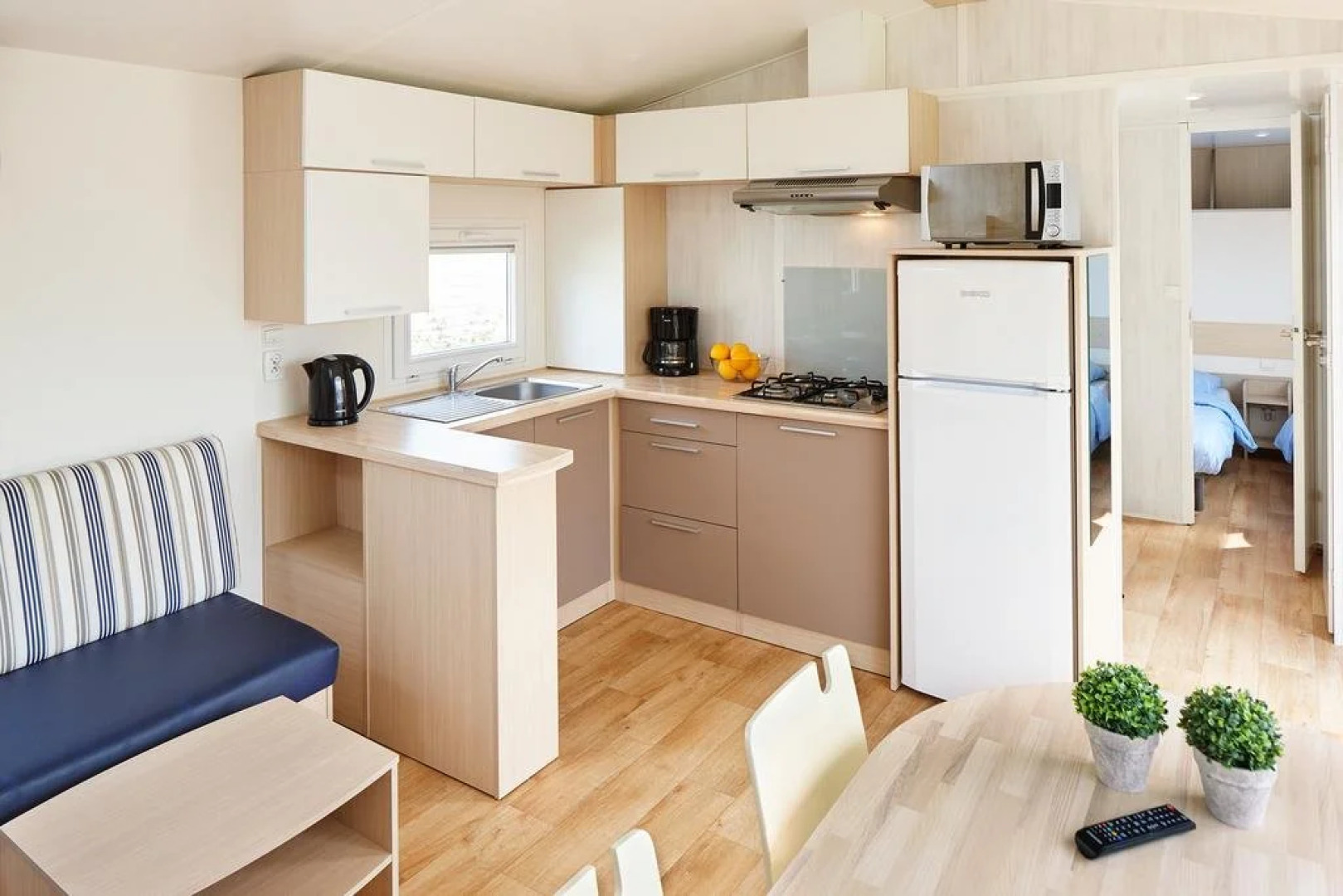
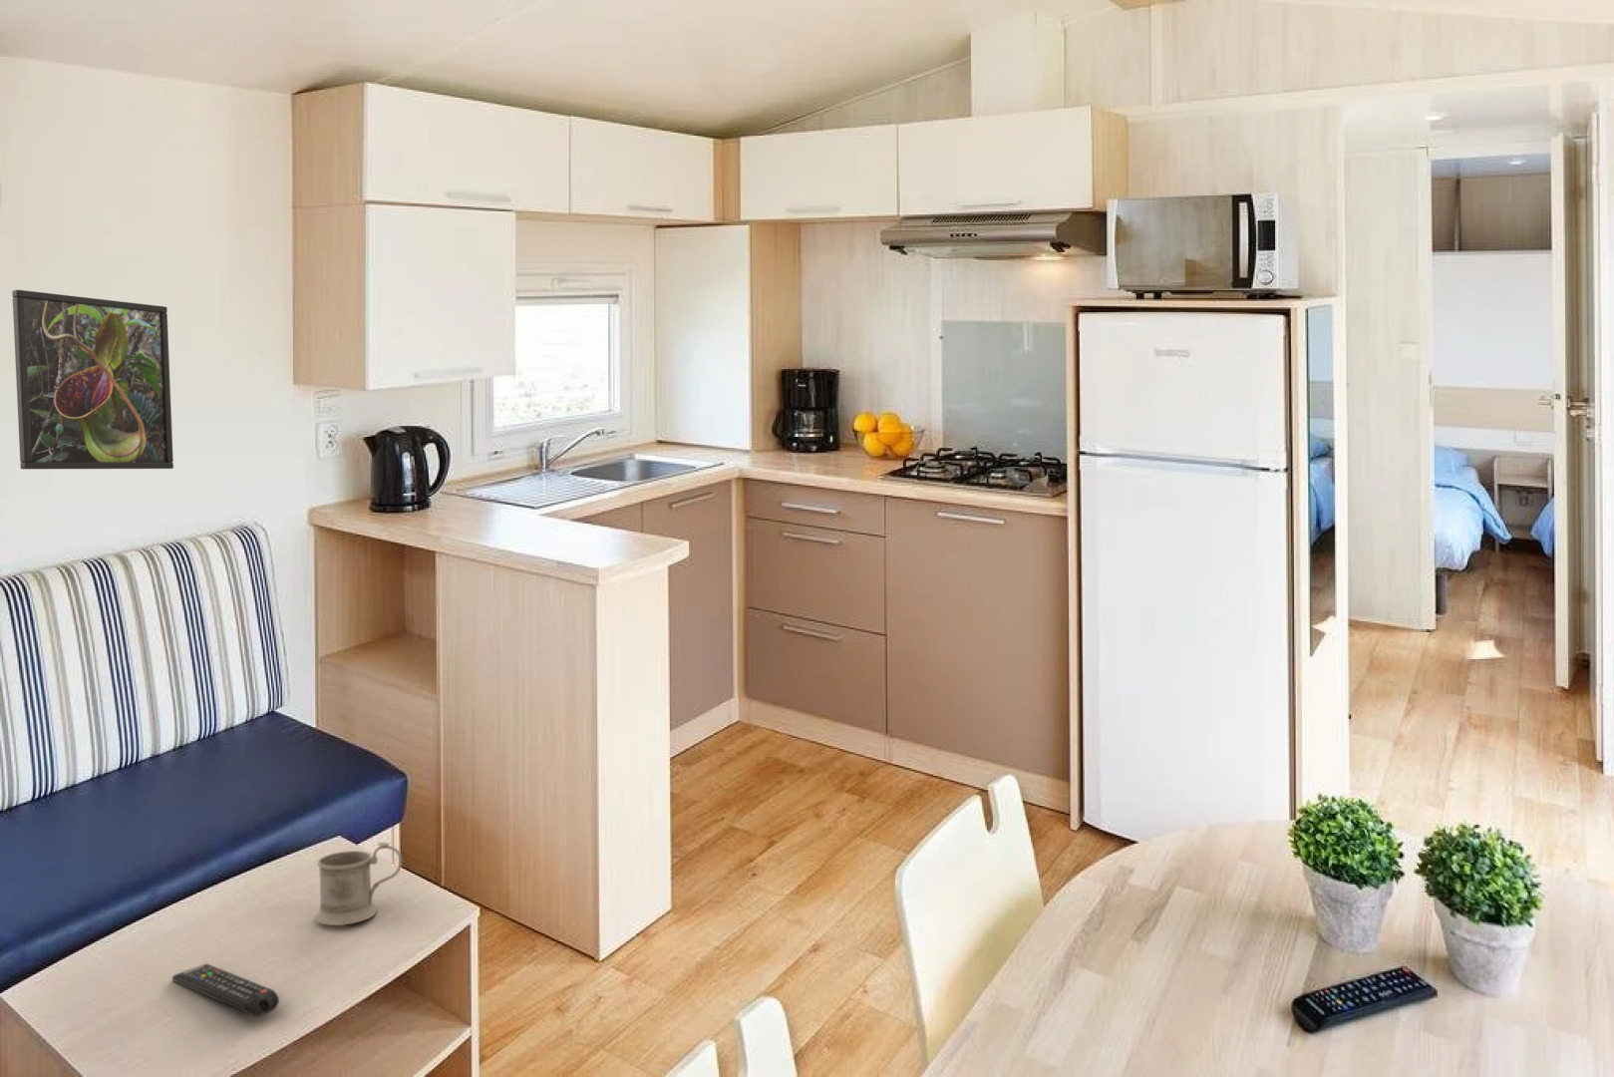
+ remote control [172,963,280,1017]
+ mug [314,841,403,927]
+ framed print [11,290,174,470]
